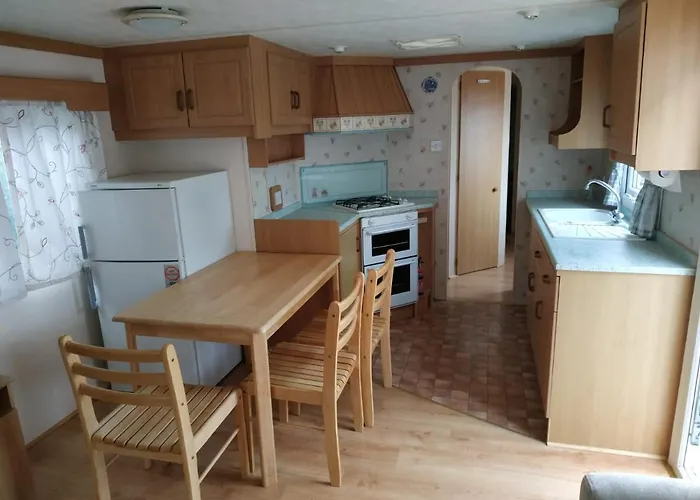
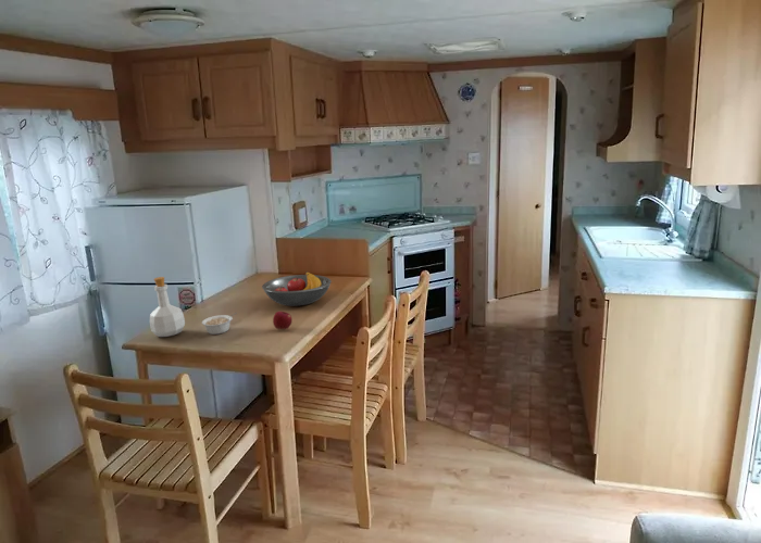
+ bottle [149,276,186,338]
+ fruit bowl [261,270,333,307]
+ apple [272,311,292,330]
+ legume [201,312,238,336]
